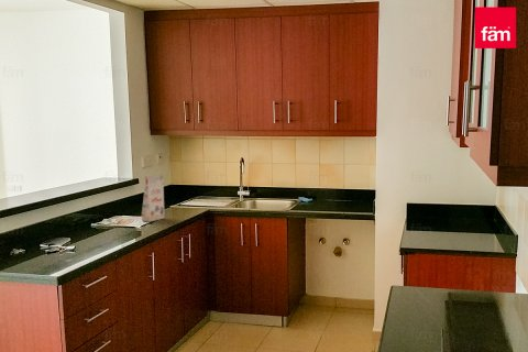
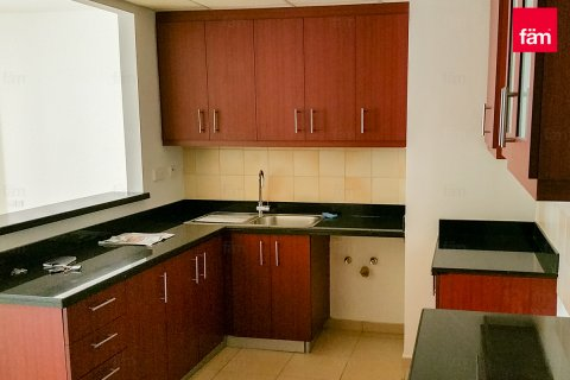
- gift box [141,173,165,223]
